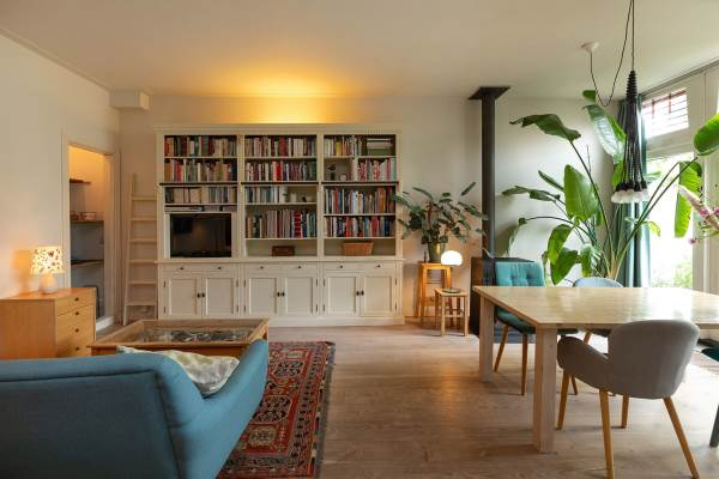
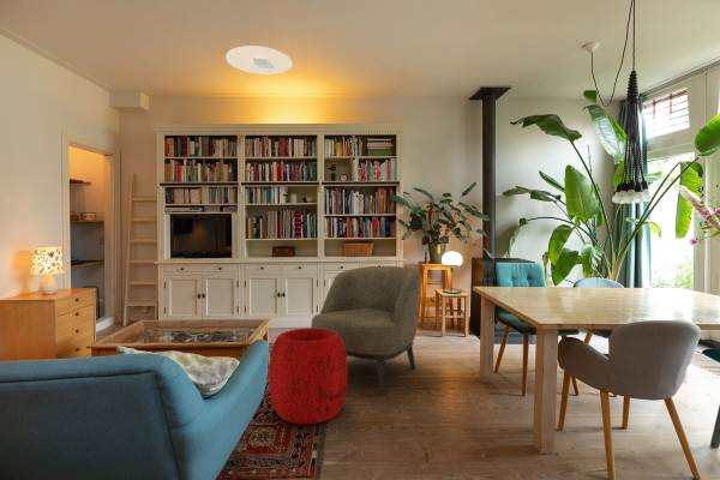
+ pouf [268,326,349,425]
+ armchair [310,265,421,395]
+ ceiling light [224,44,294,76]
